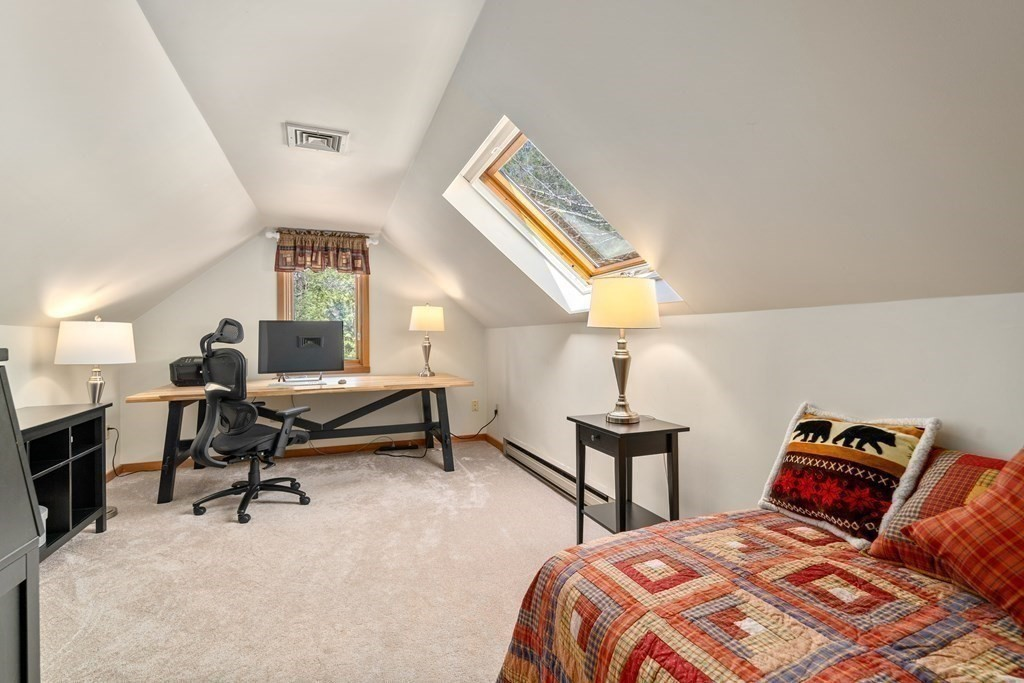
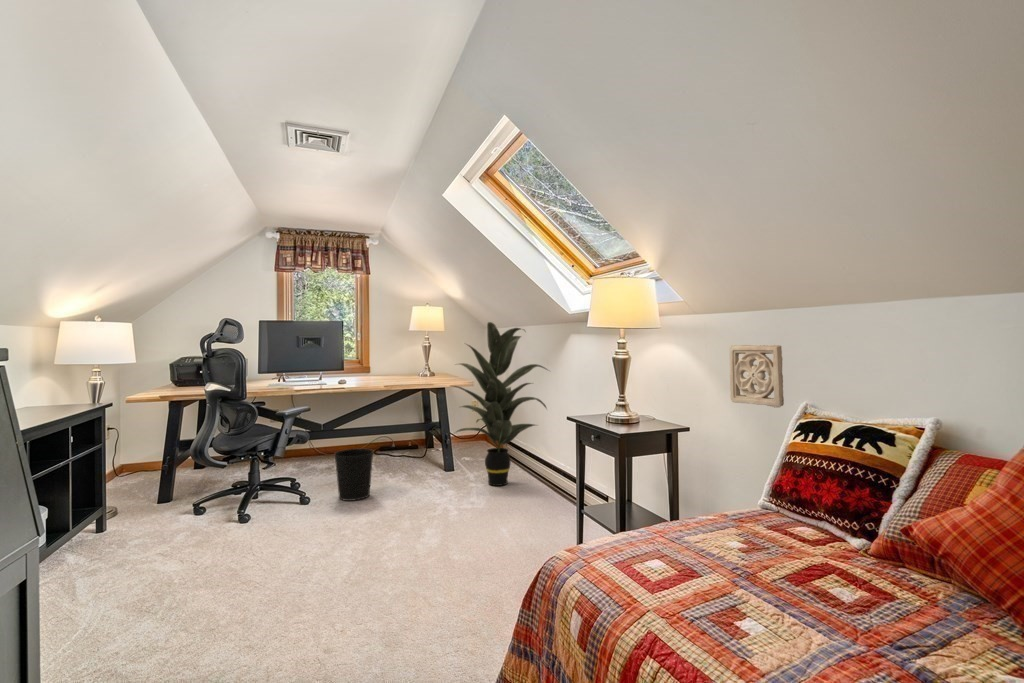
+ wall ornament [729,344,785,409]
+ indoor plant [451,321,550,487]
+ wastebasket [333,448,375,502]
